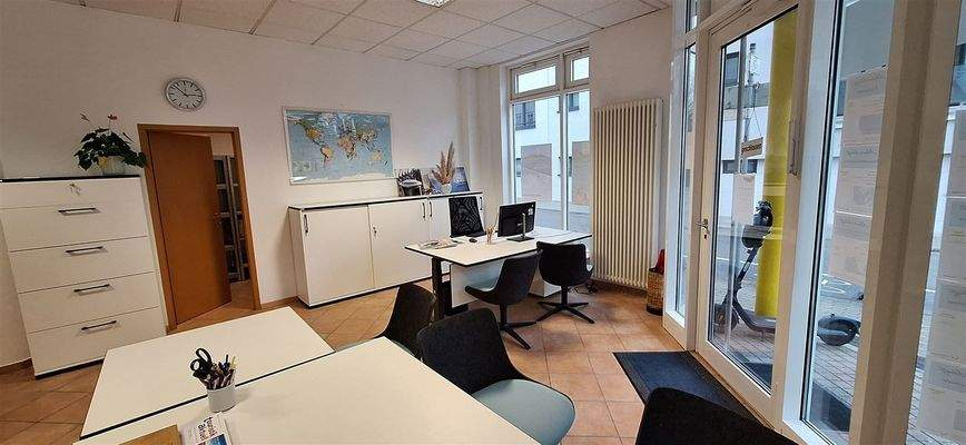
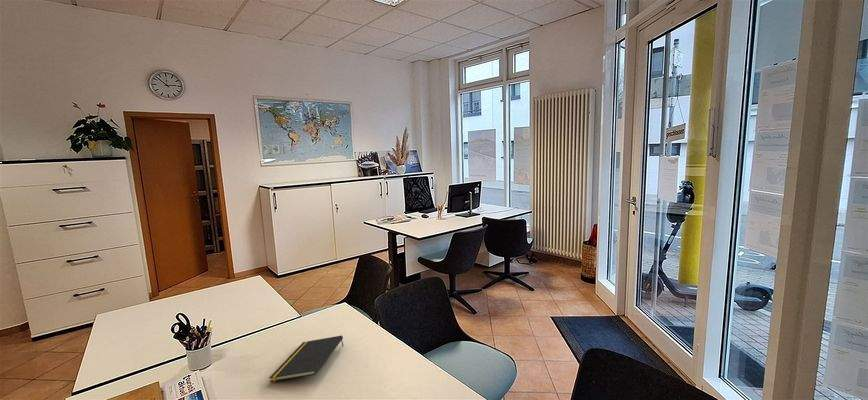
+ notepad [268,335,344,383]
